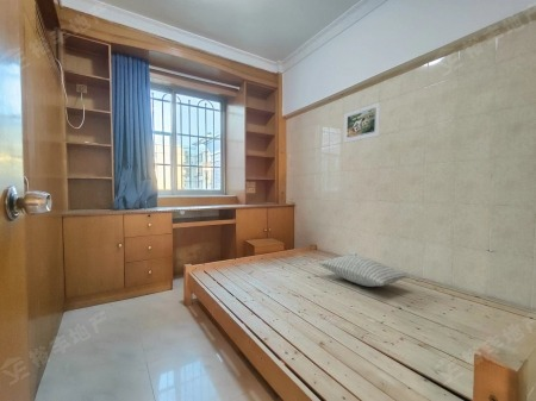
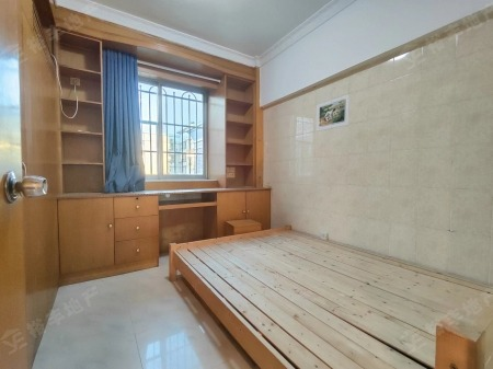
- pillow [318,255,411,288]
